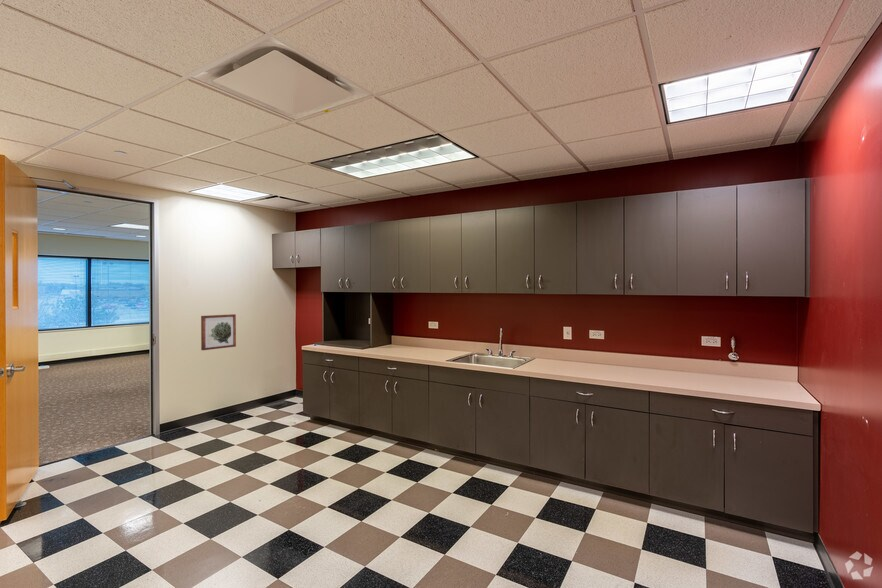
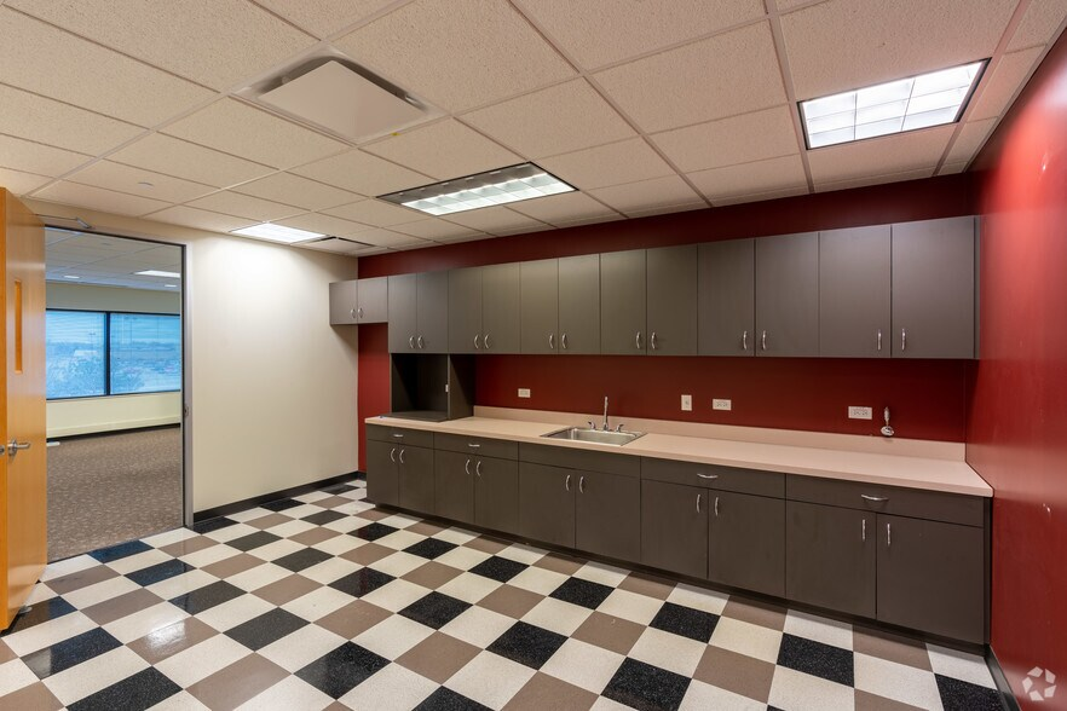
- wall art [200,313,237,351]
